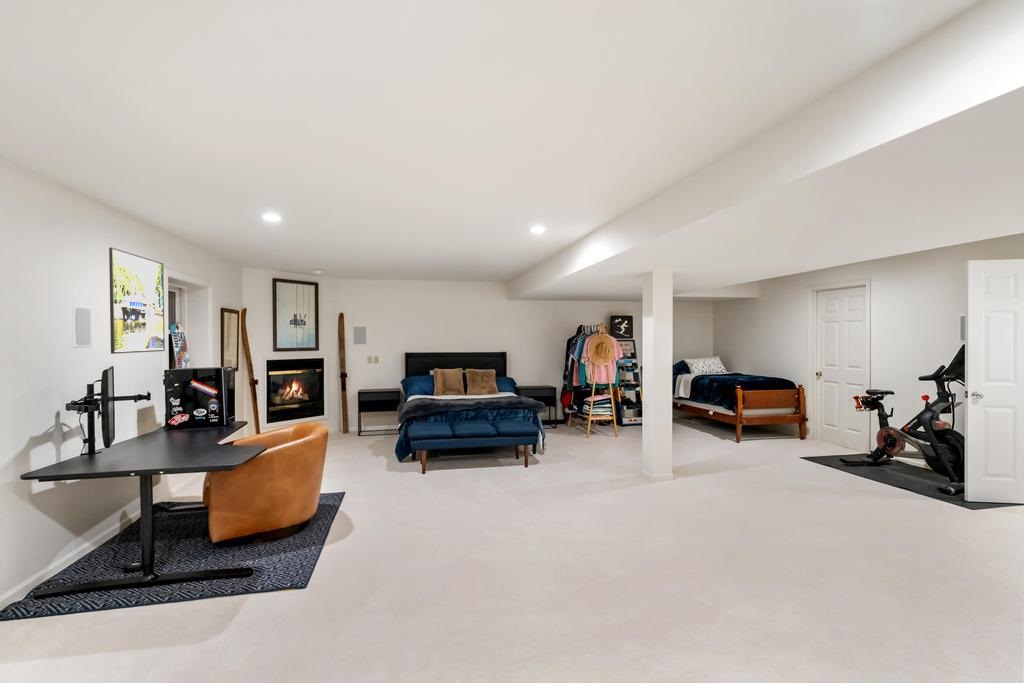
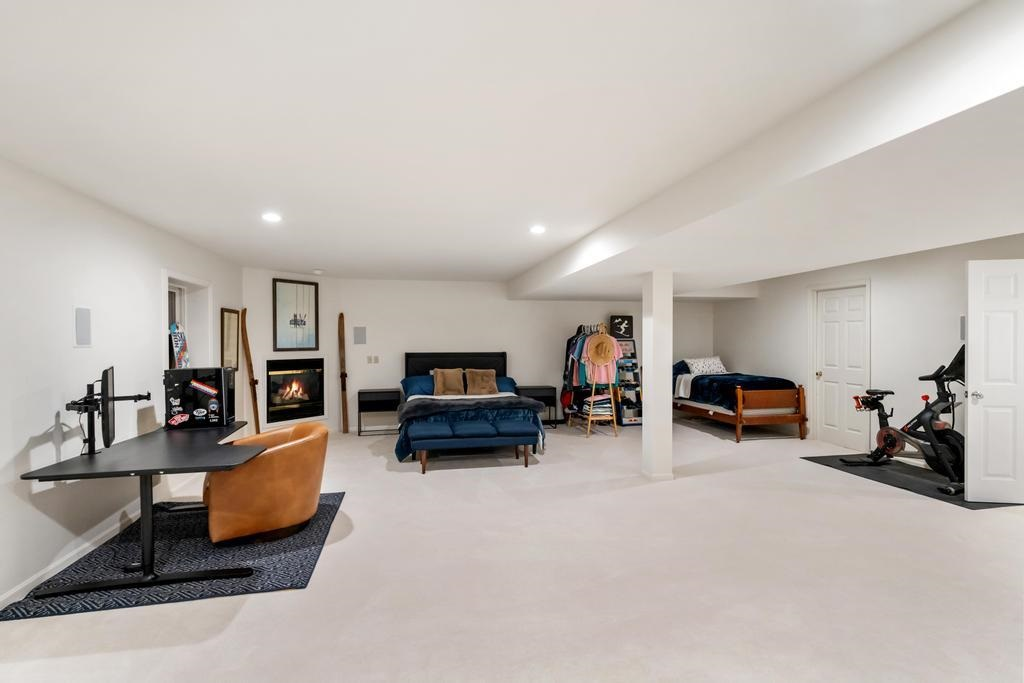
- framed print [108,246,166,355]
